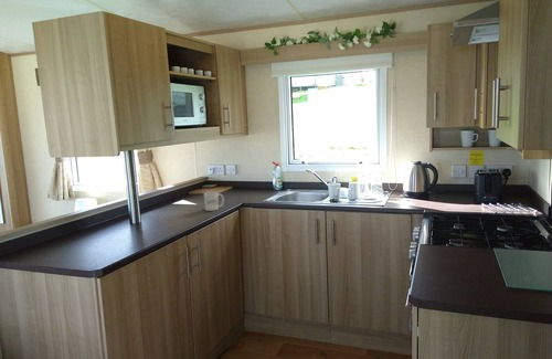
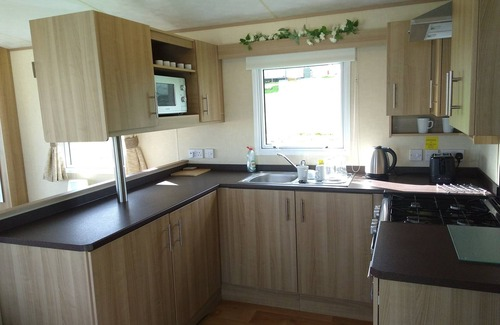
- mug [203,191,225,212]
